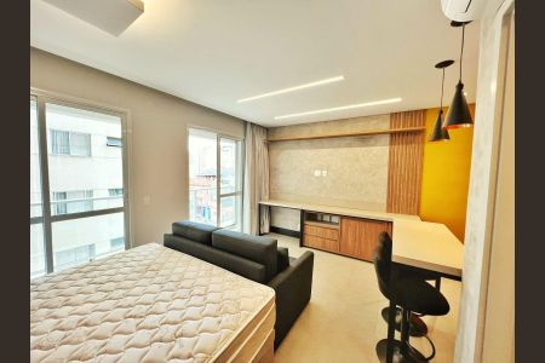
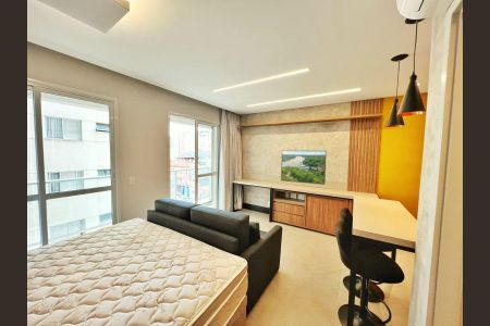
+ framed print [280,150,328,186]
